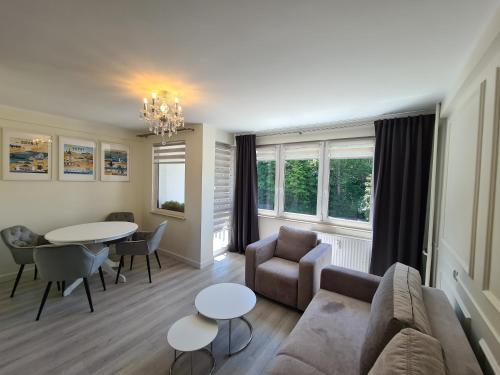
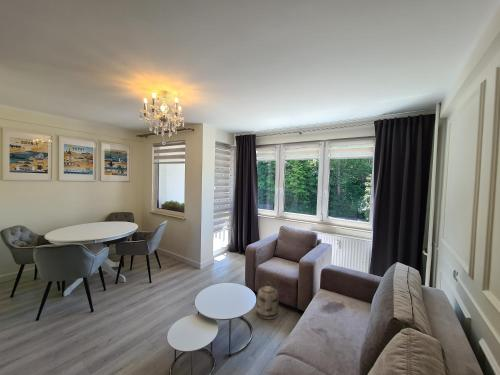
+ basket [255,280,280,320]
